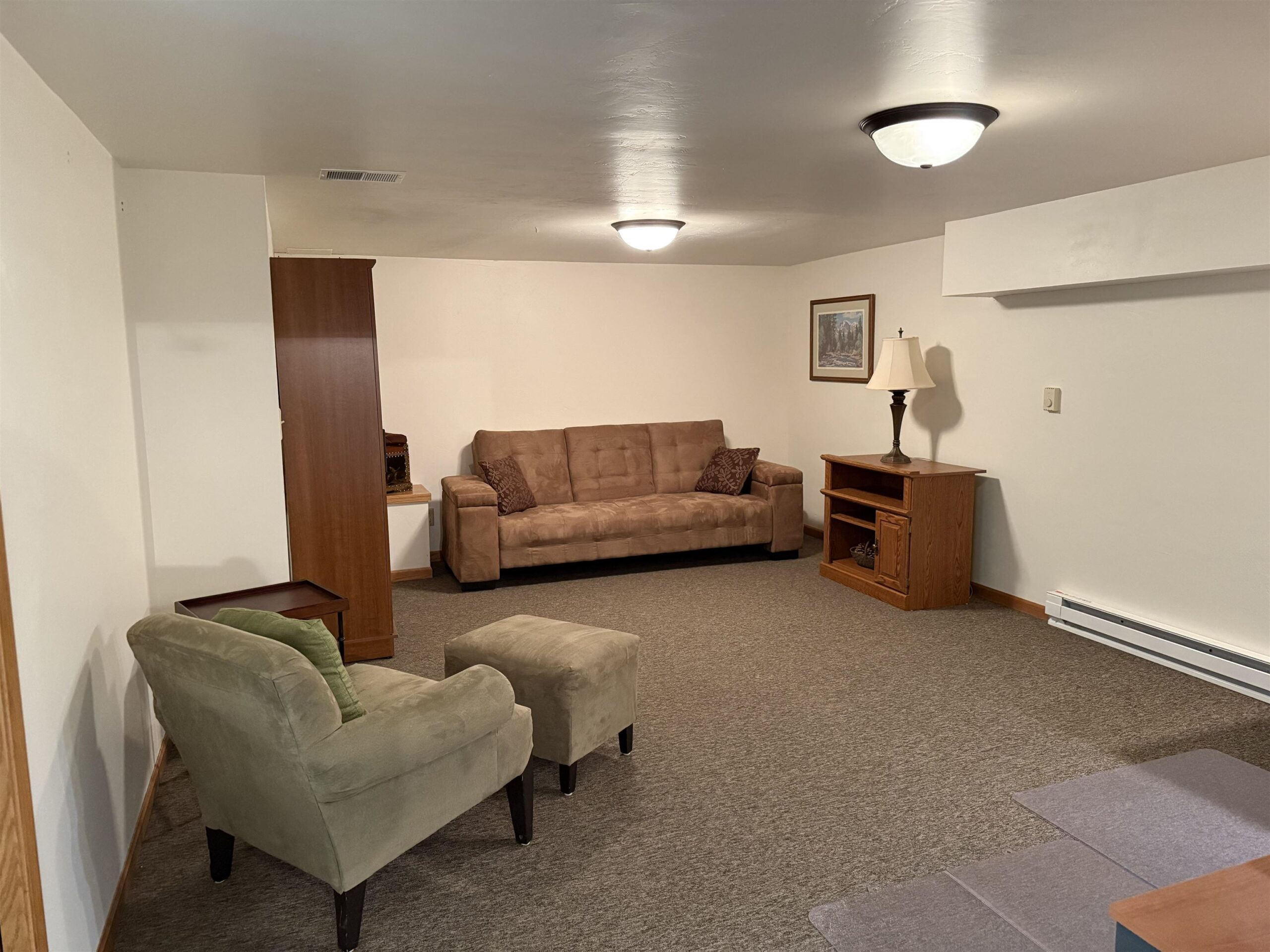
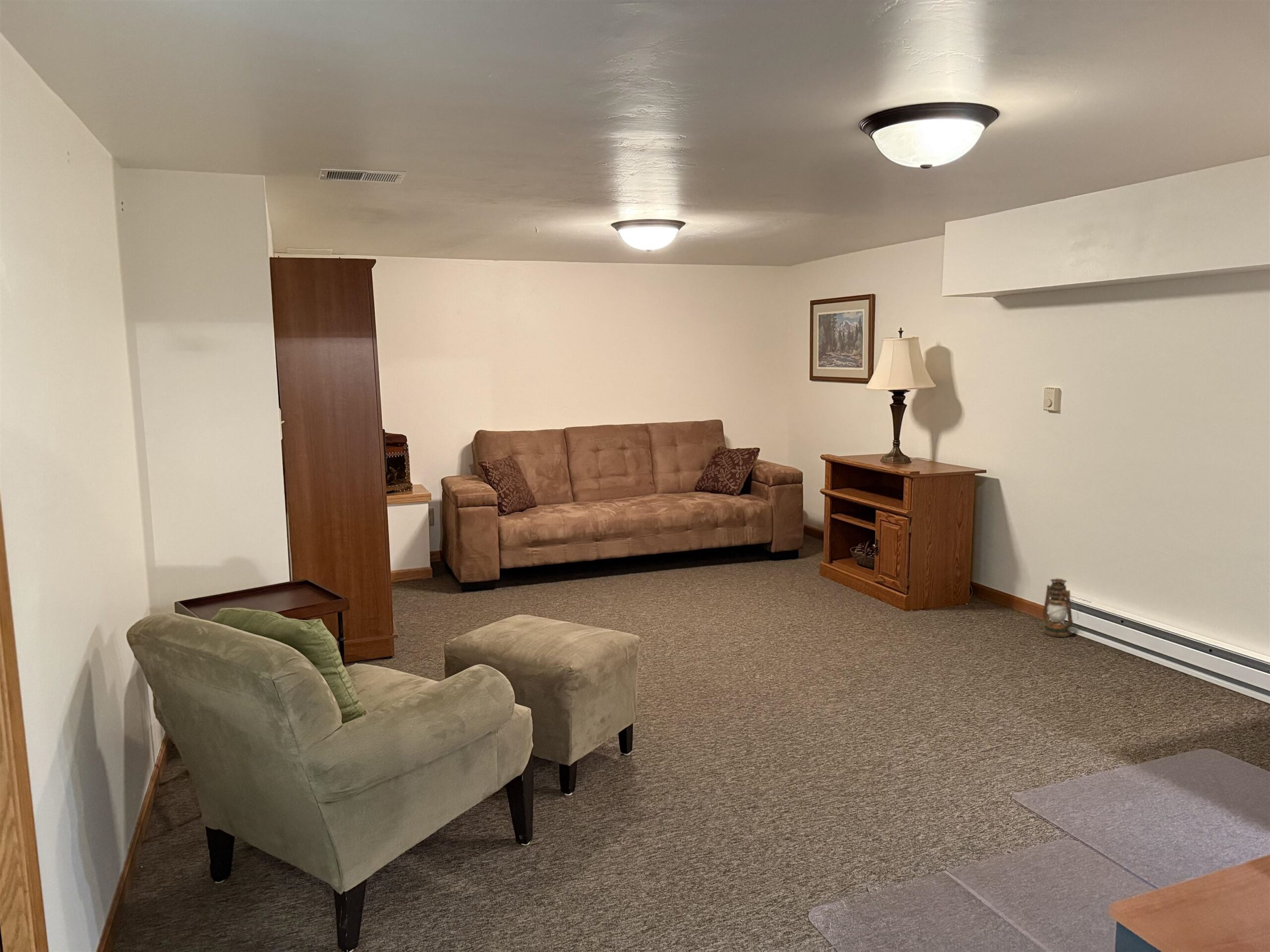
+ lantern [1042,578,1079,638]
